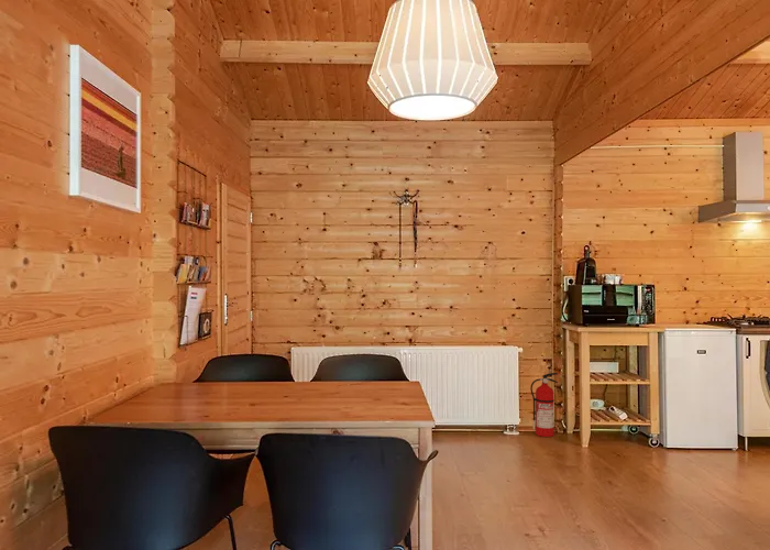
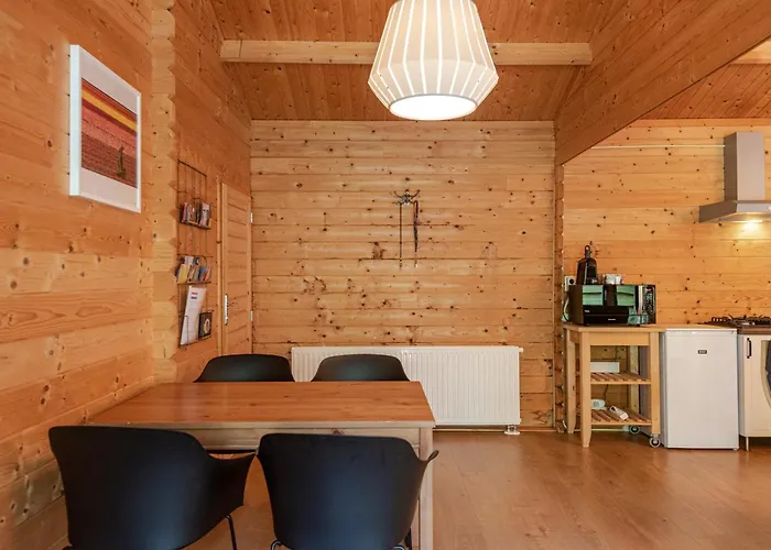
- fire extinguisher [529,372,559,438]
